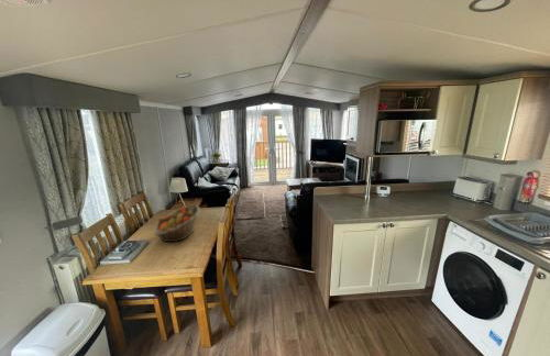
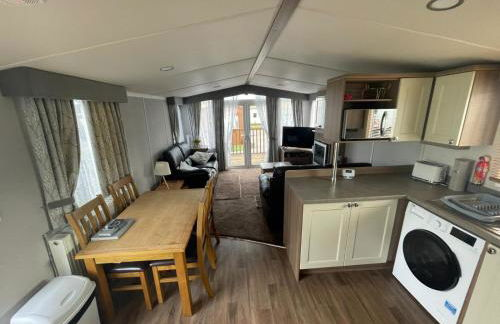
- fruit basket [153,203,201,243]
